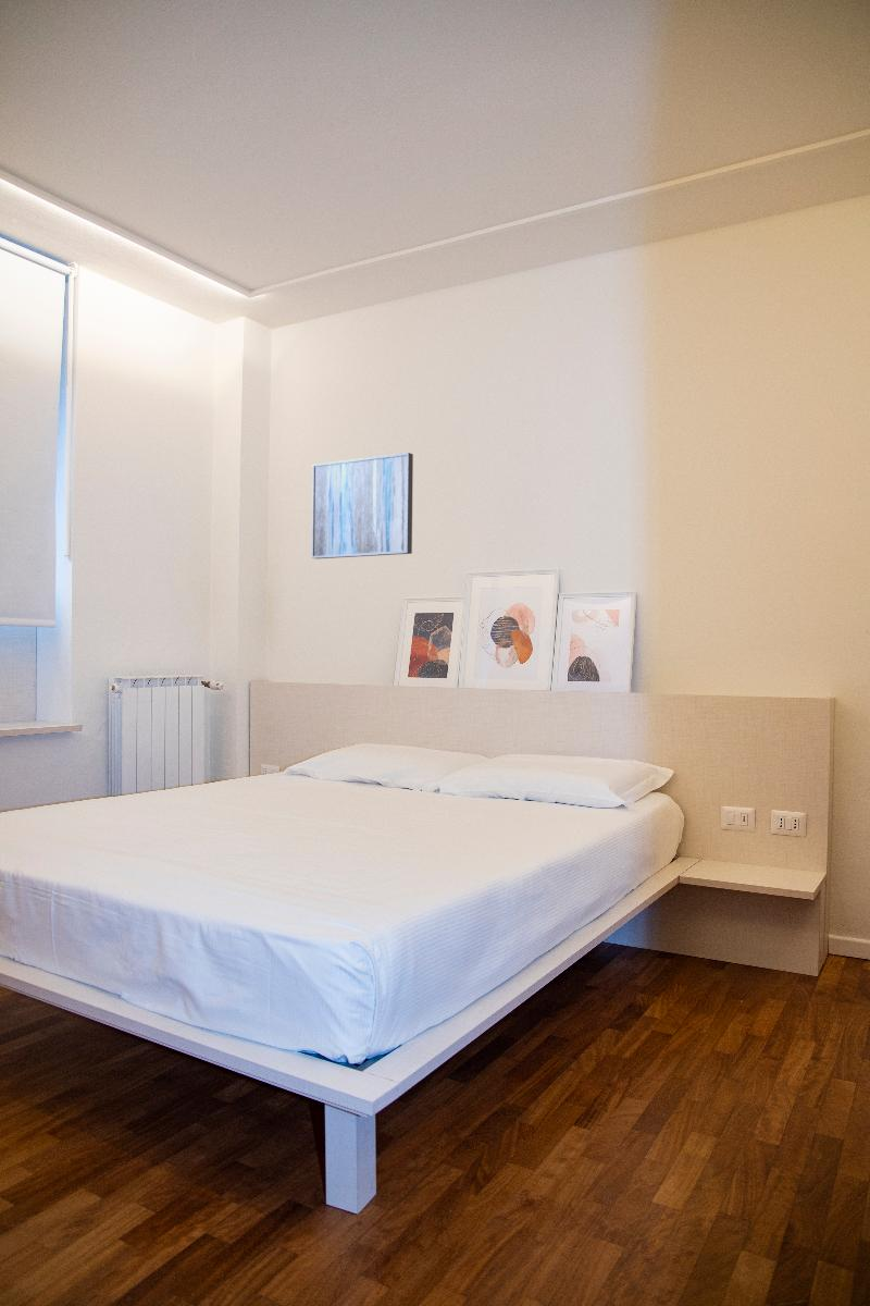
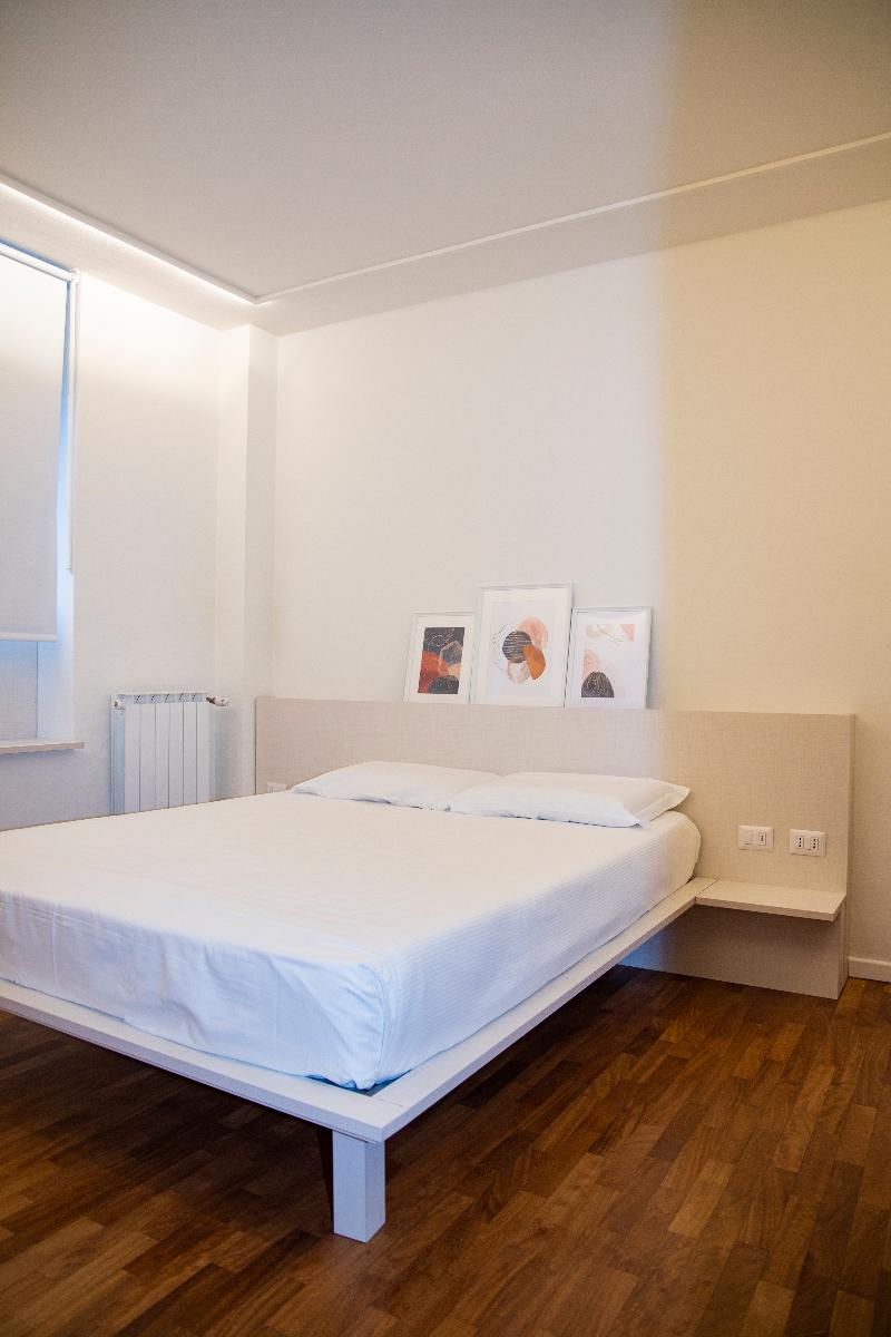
- wall art [311,452,414,559]
